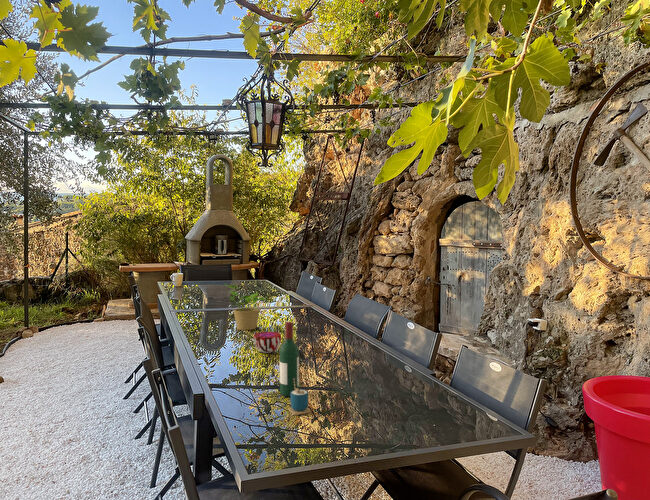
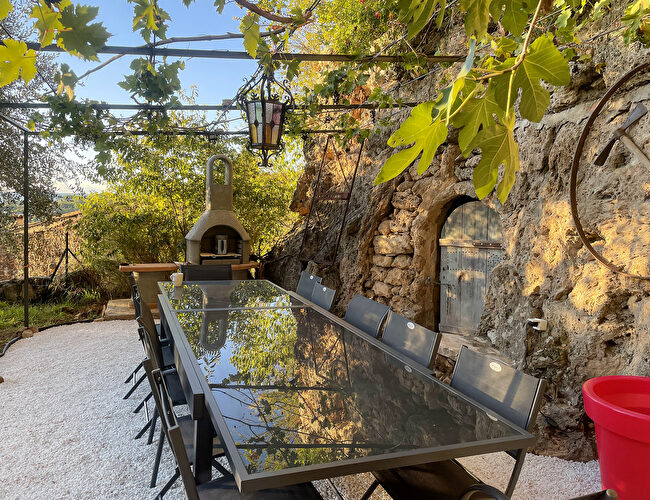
- cup [287,378,312,416]
- potted plant [224,283,266,331]
- wine bottle [279,321,300,397]
- decorative bowl [253,331,282,354]
